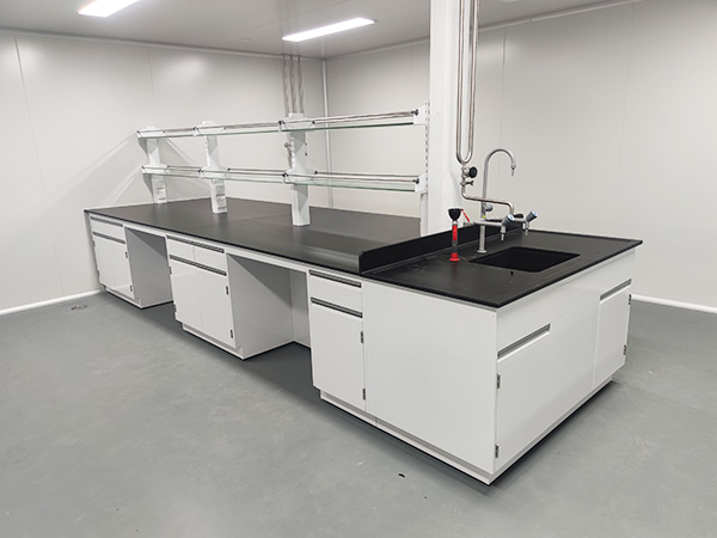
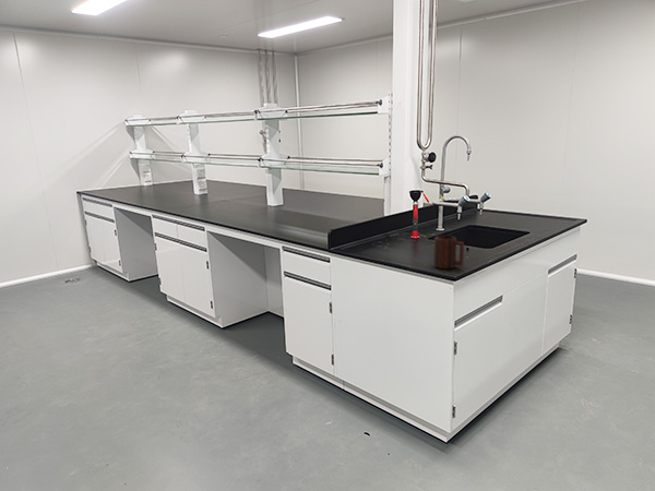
+ mug [432,235,465,270]
